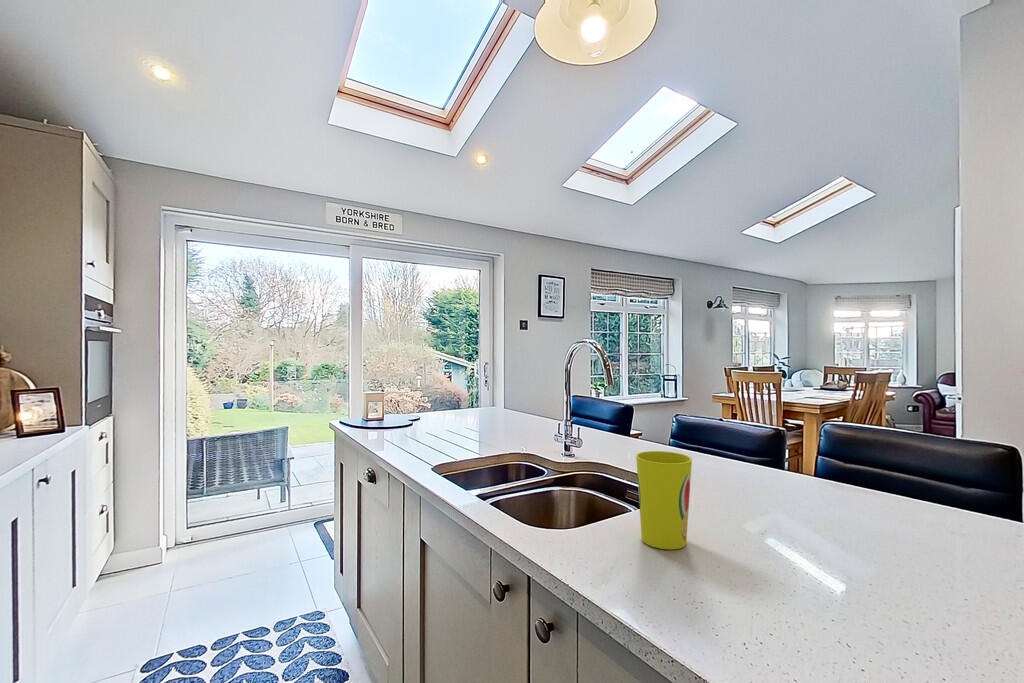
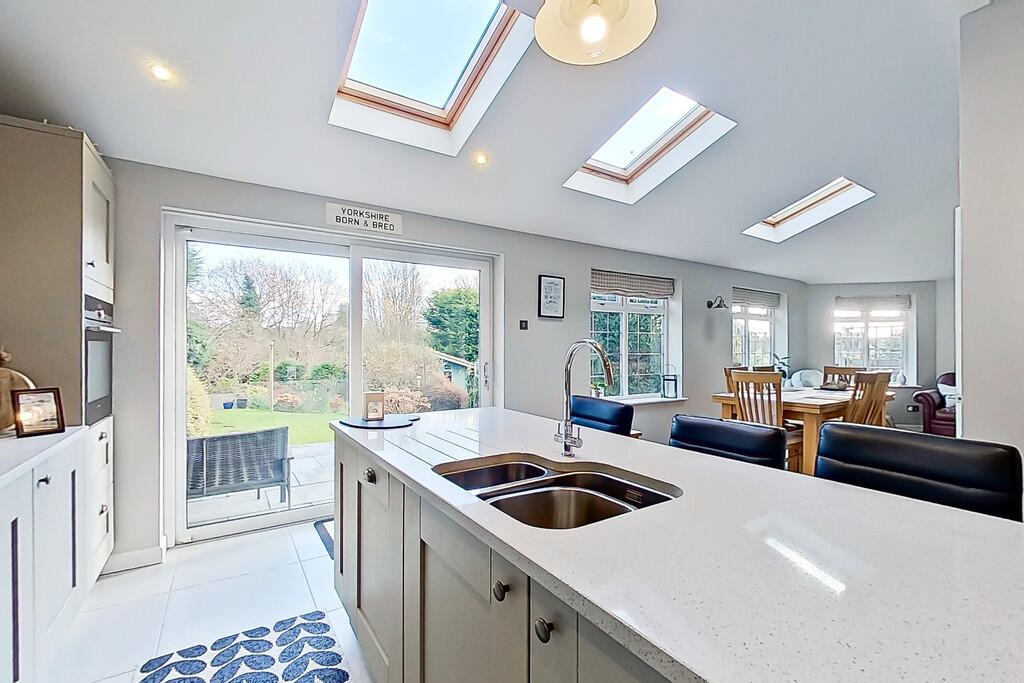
- cup [635,450,693,550]
